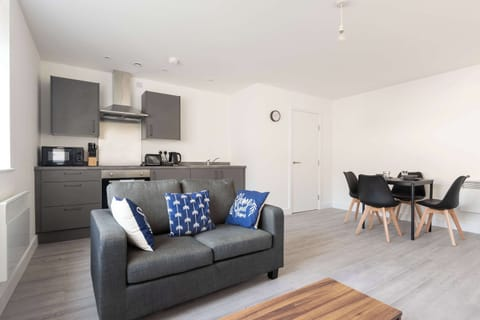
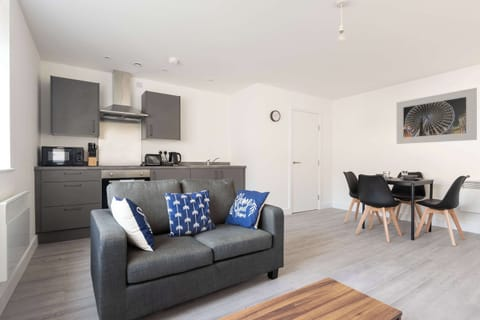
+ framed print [396,87,478,145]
